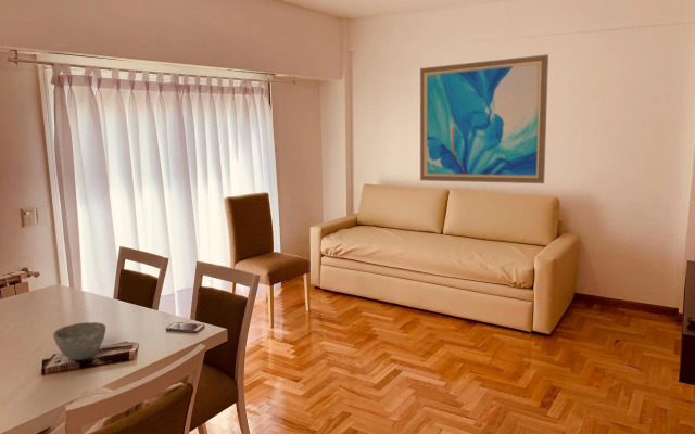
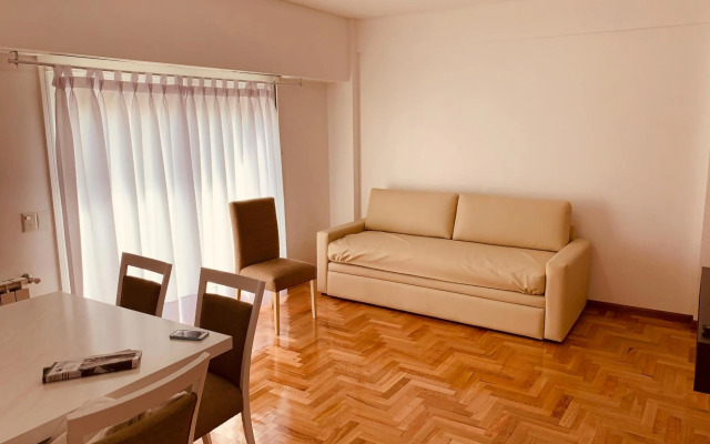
- wall art [419,53,549,184]
- bowl [52,321,108,361]
